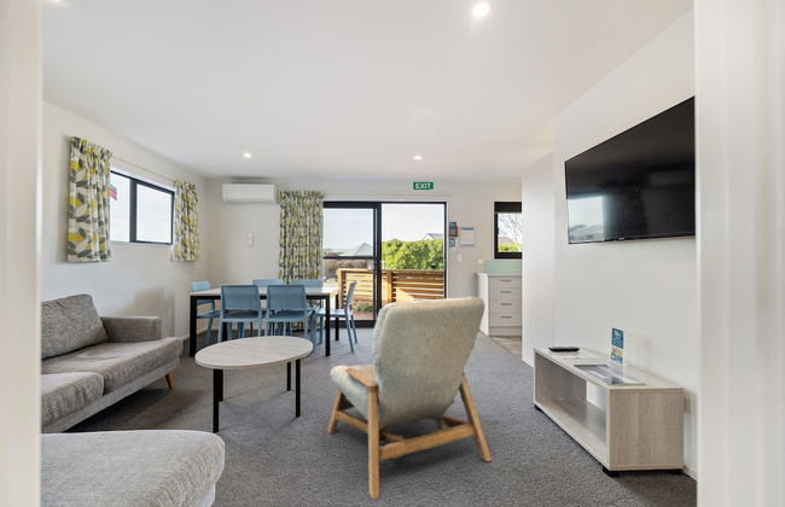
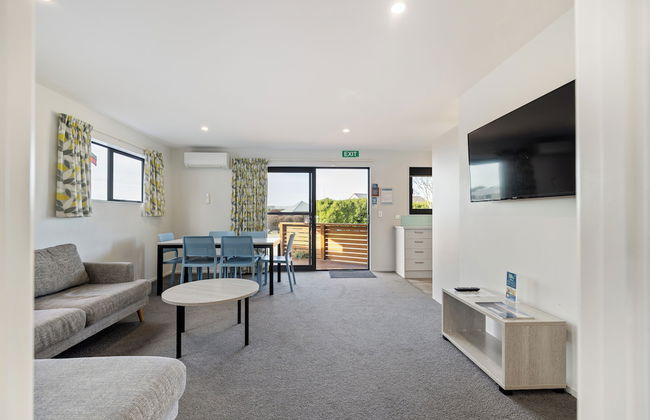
- armchair [326,296,493,501]
